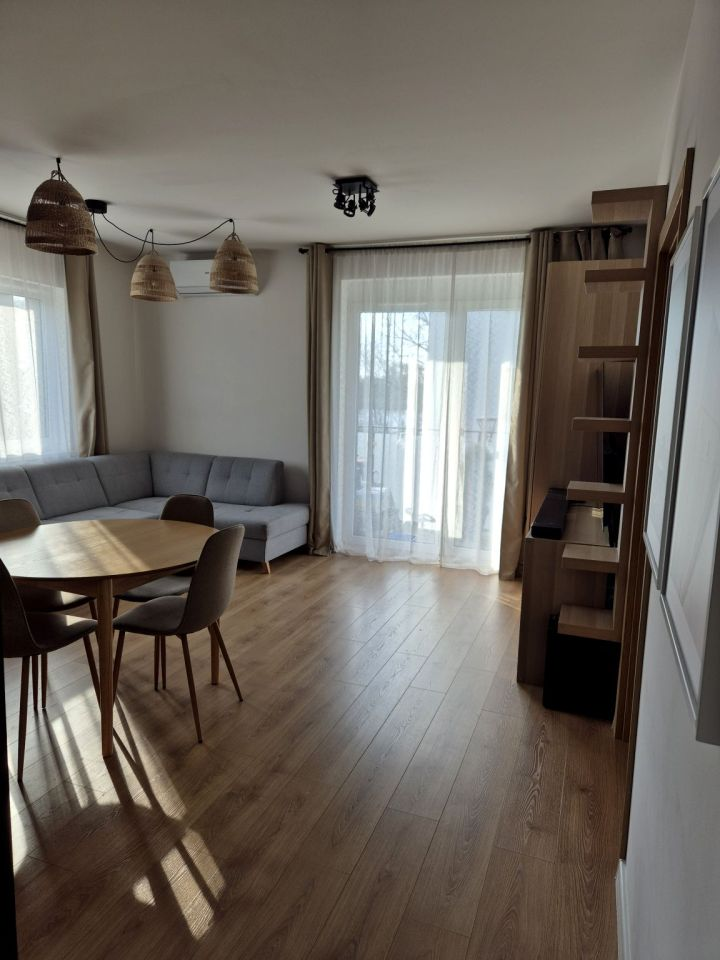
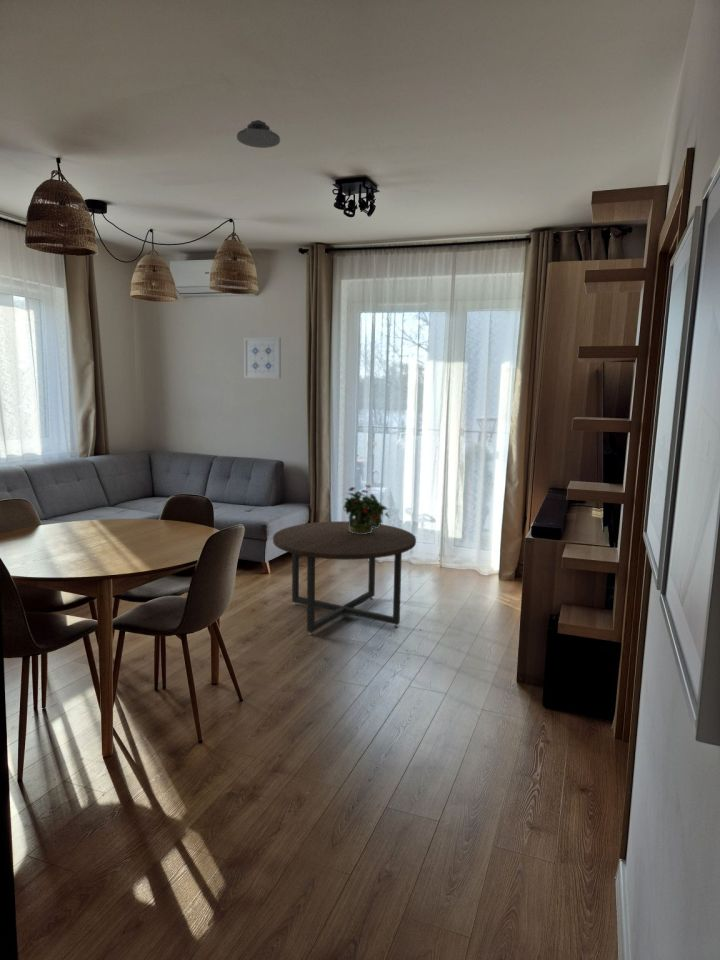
+ wall art [243,336,282,379]
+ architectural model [236,119,281,149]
+ potted plant [342,483,390,534]
+ coffee table [272,520,417,636]
